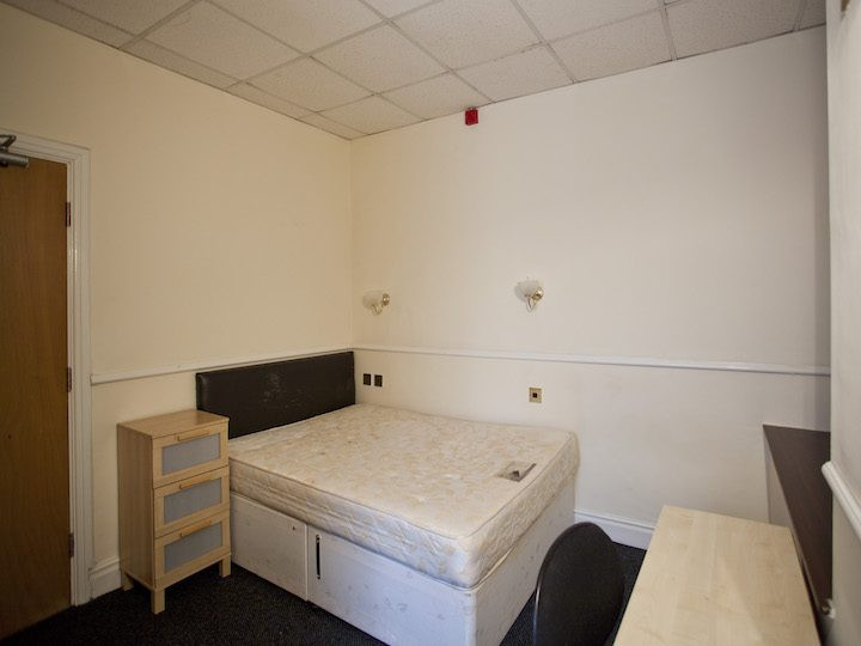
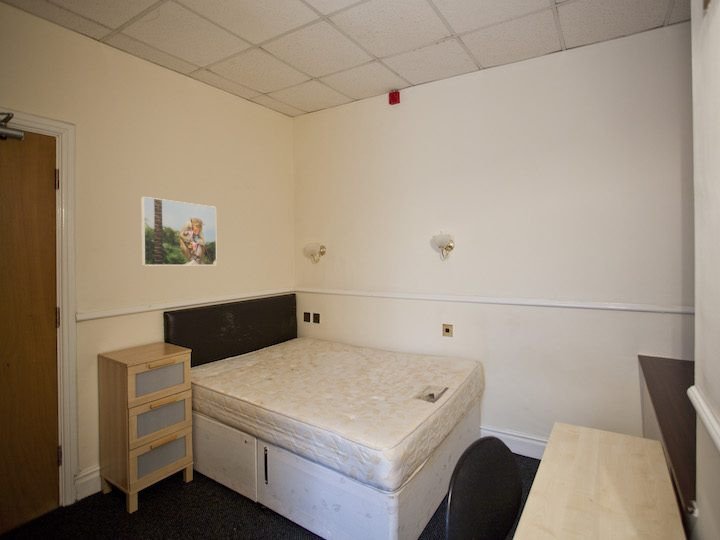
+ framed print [140,196,218,266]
